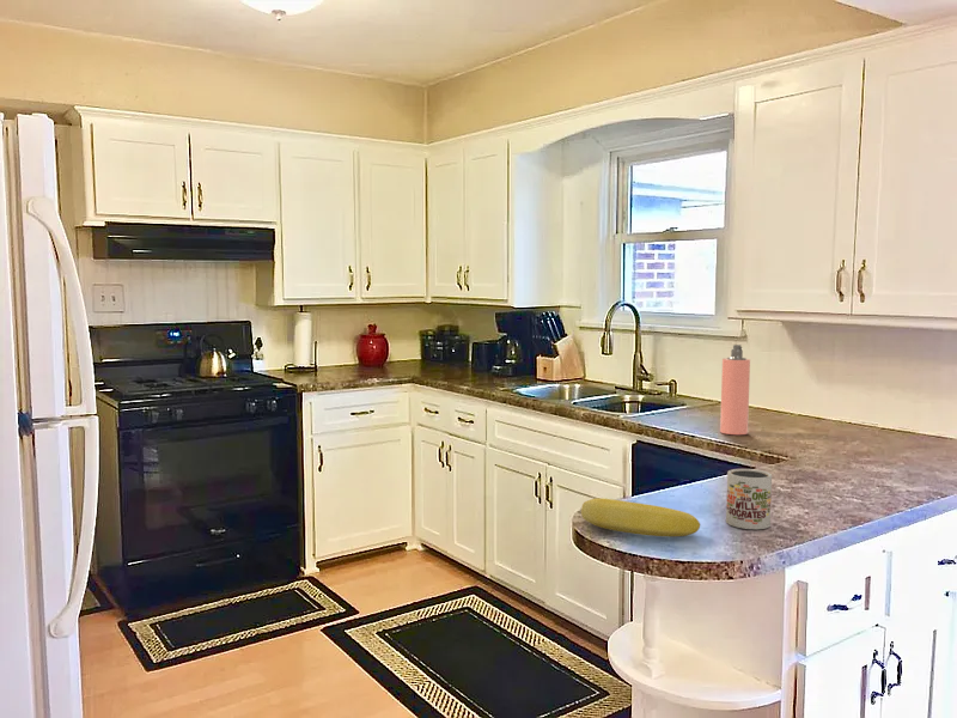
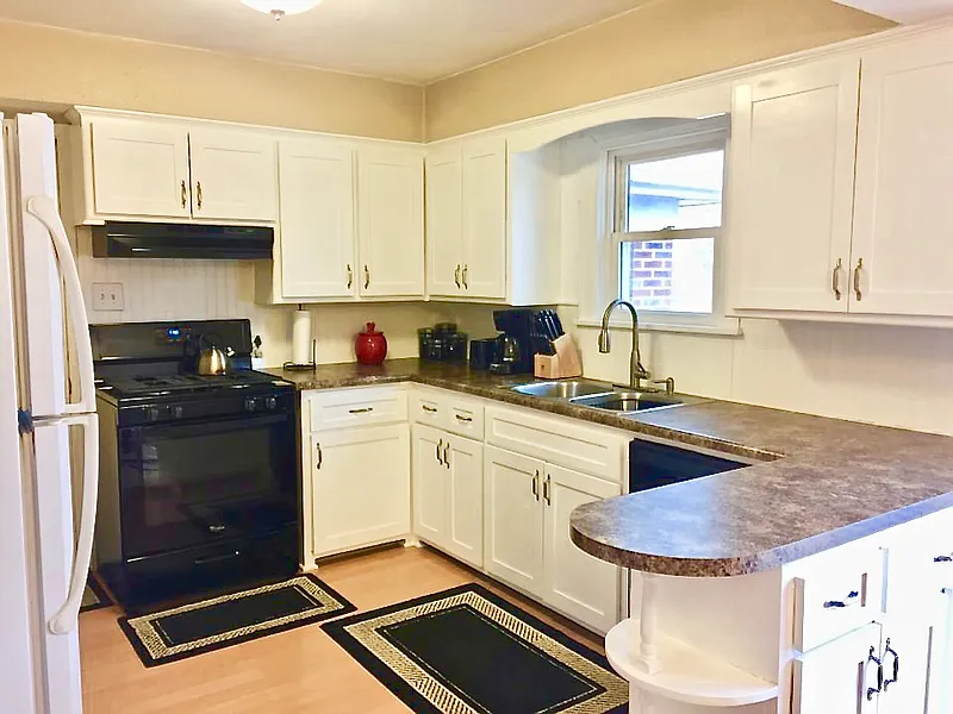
- mug [725,468,773,530]
- banana [580,497,701,537]
- spray bottle [719,343,751,436]
